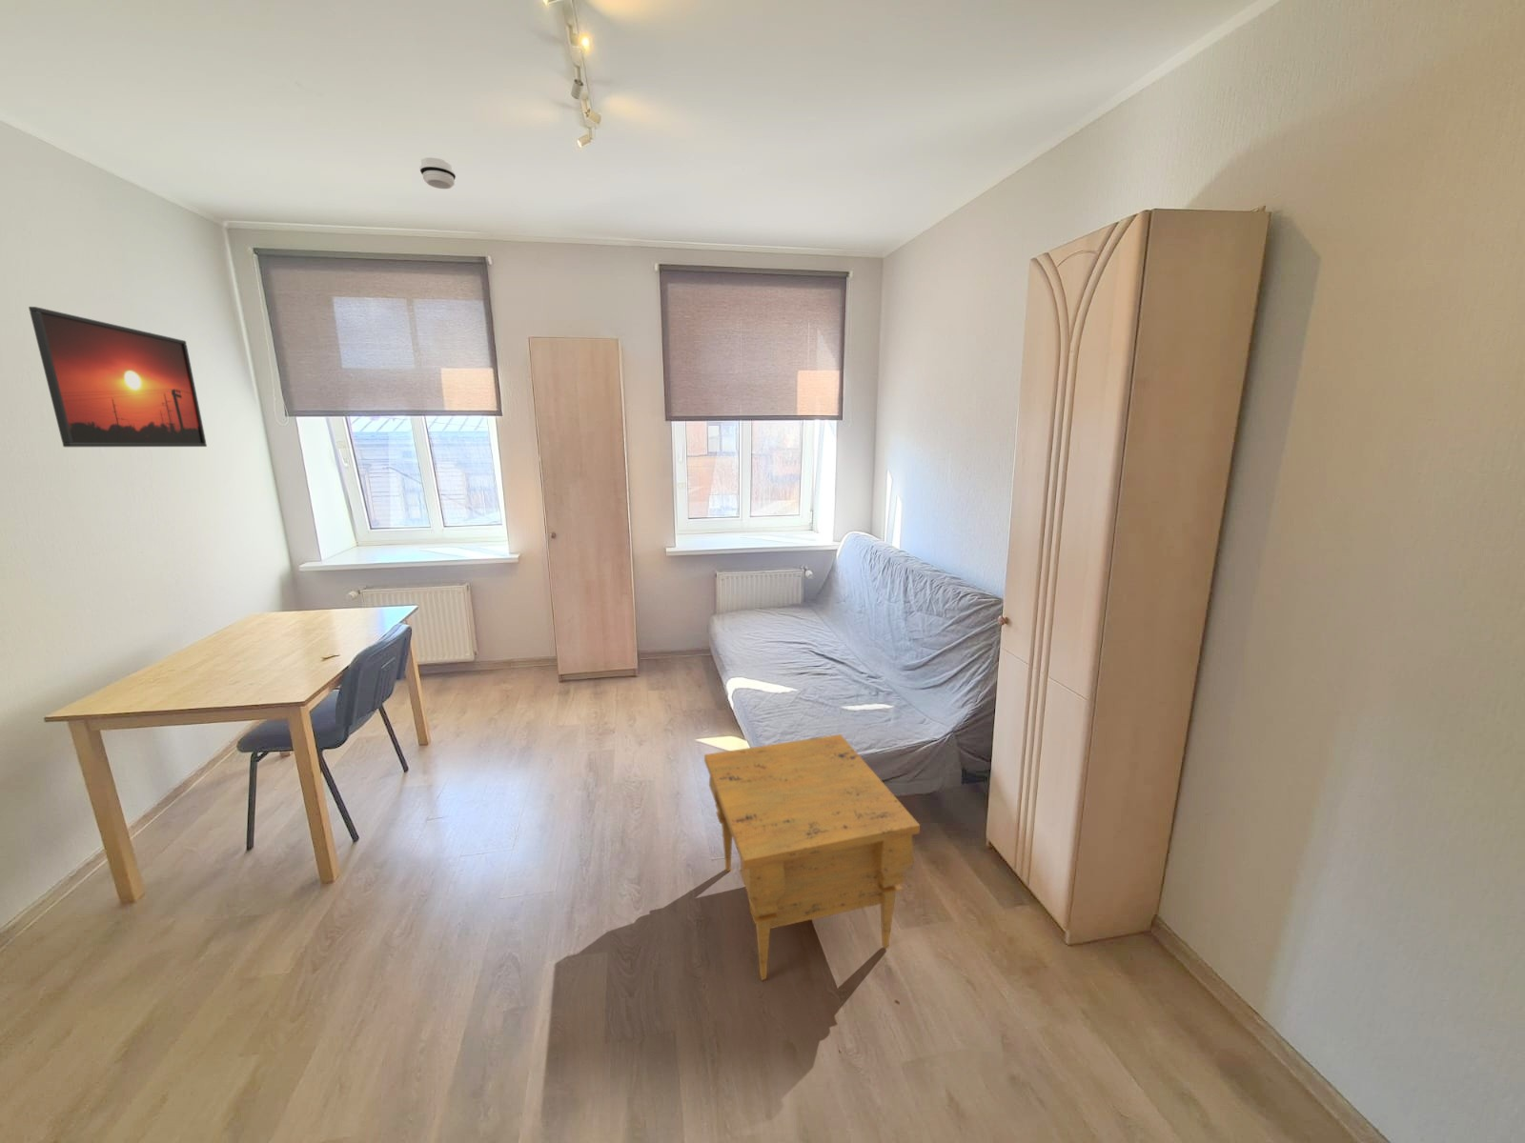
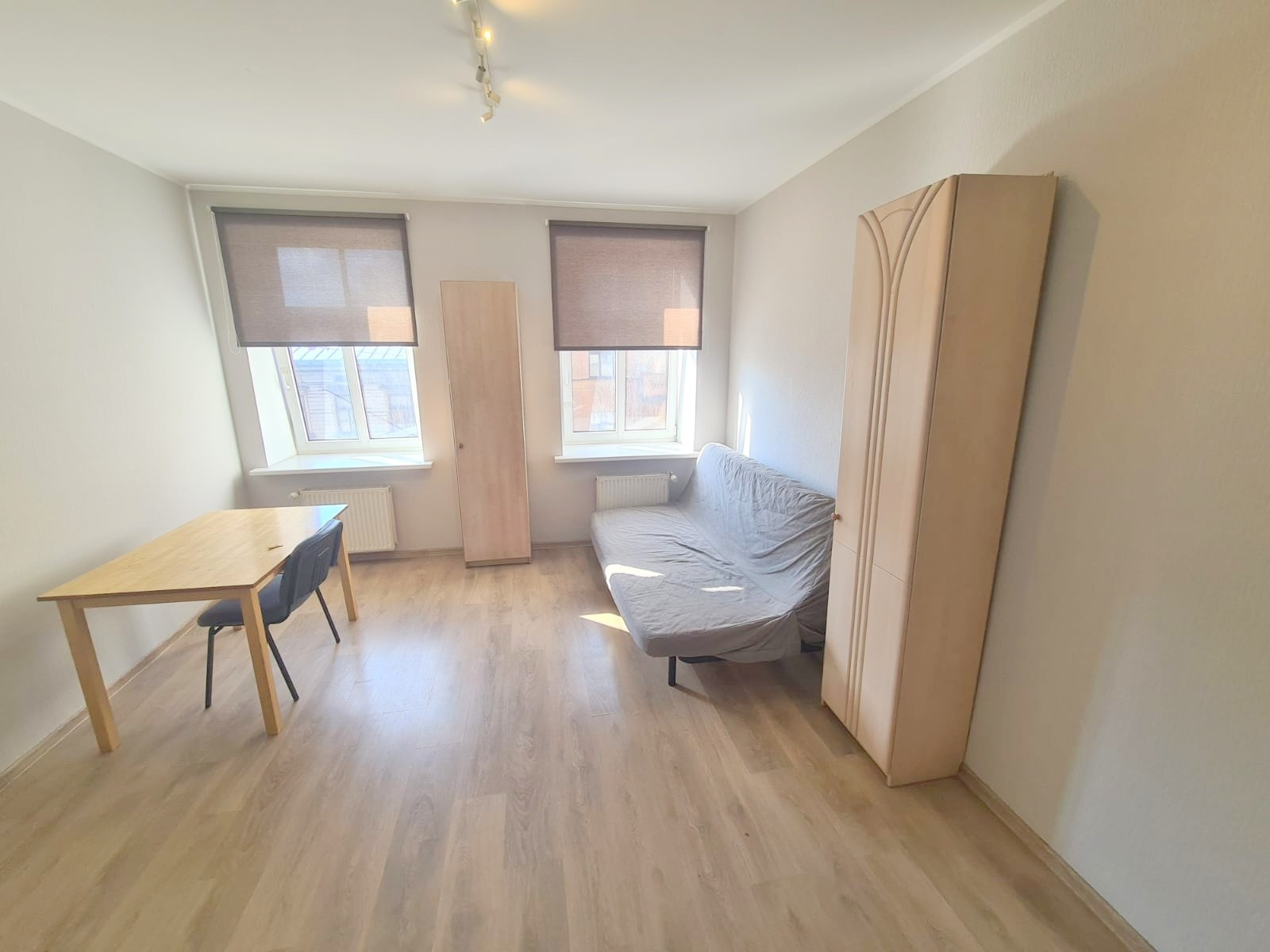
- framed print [28,306,208,448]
- nightstand [704,734,921,981]
- smoke detector [418,156,456,190]
